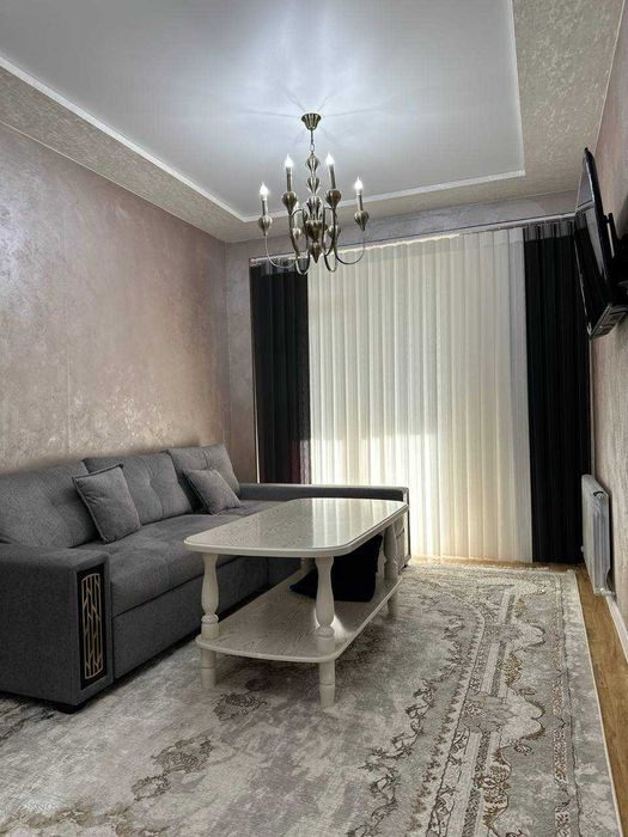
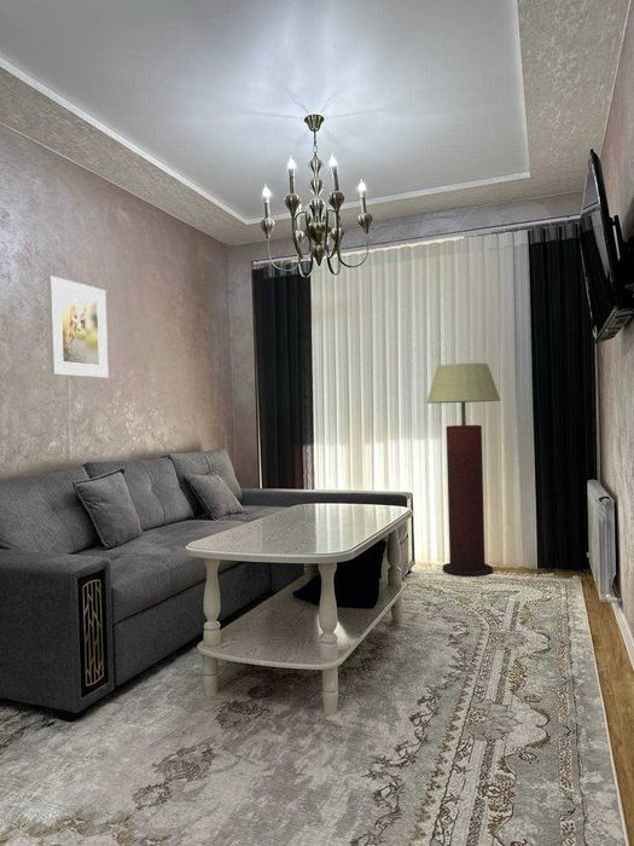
+ floor lamp [426,363,501,578]
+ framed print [47,274,110,378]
